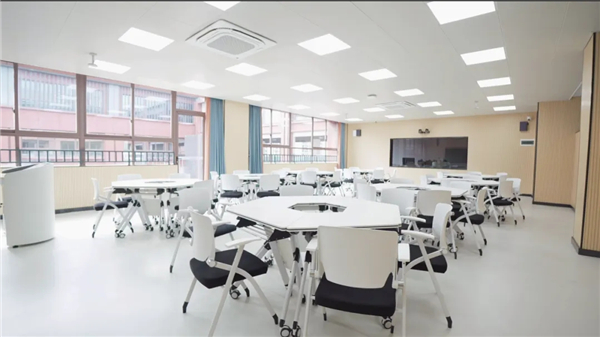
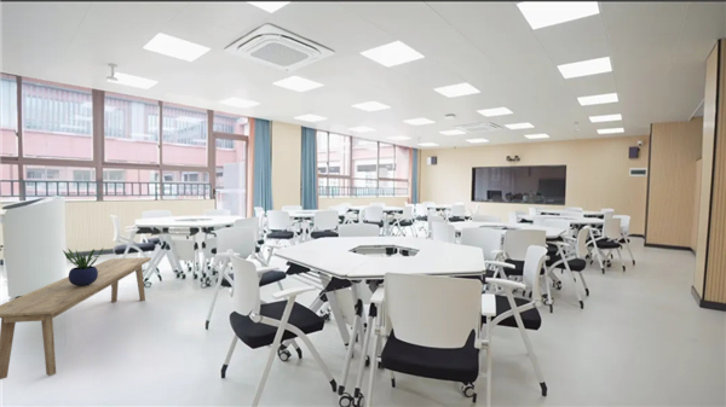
+ potted plant [62,248,104,286]
+ bench [0,256,152,380]
